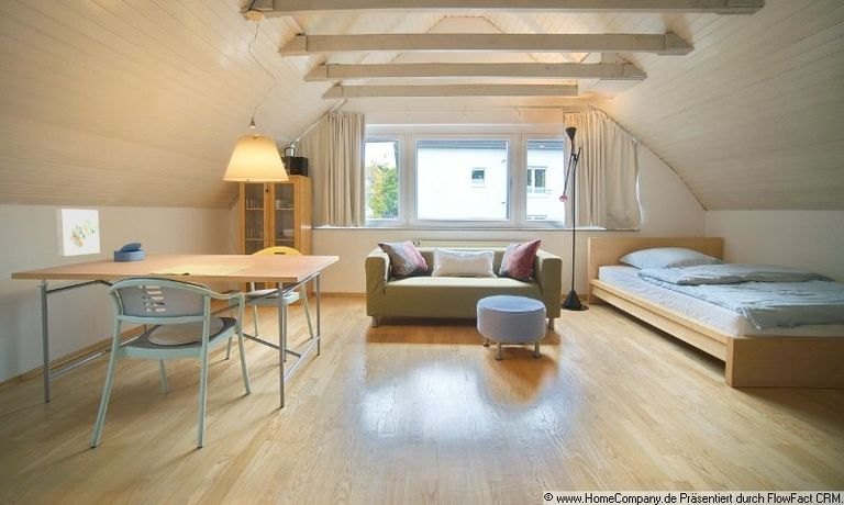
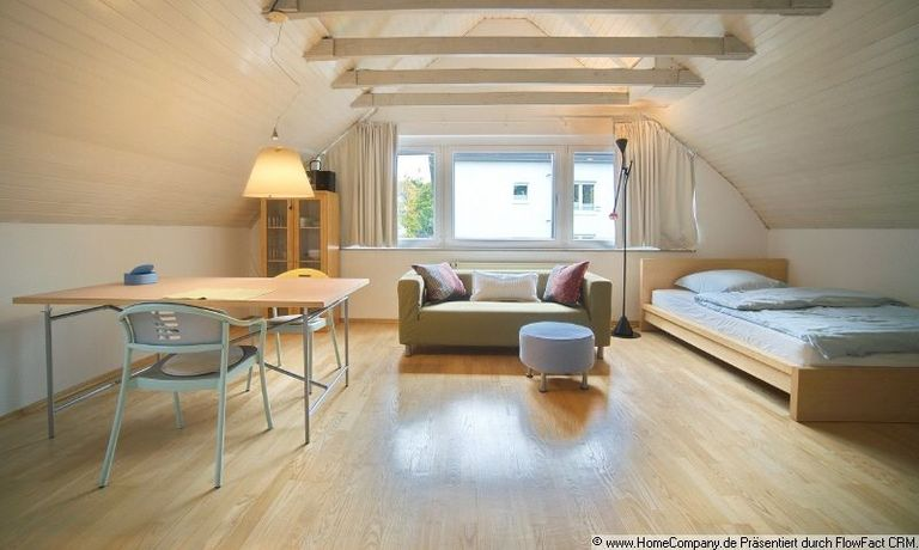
- wall art [55,207,101,257]
